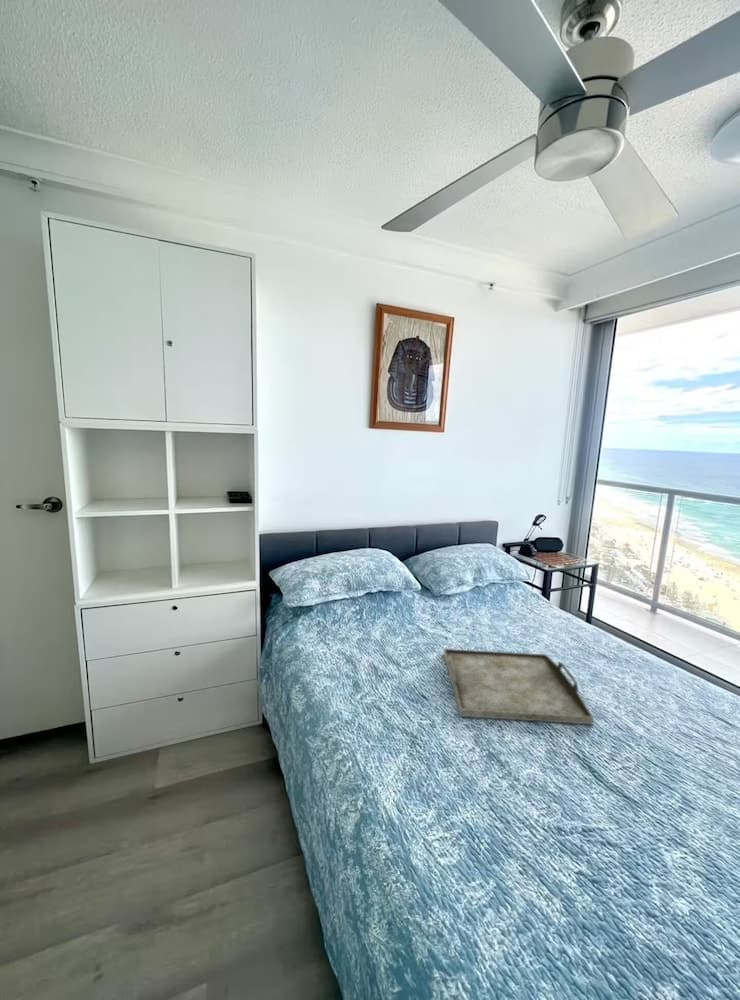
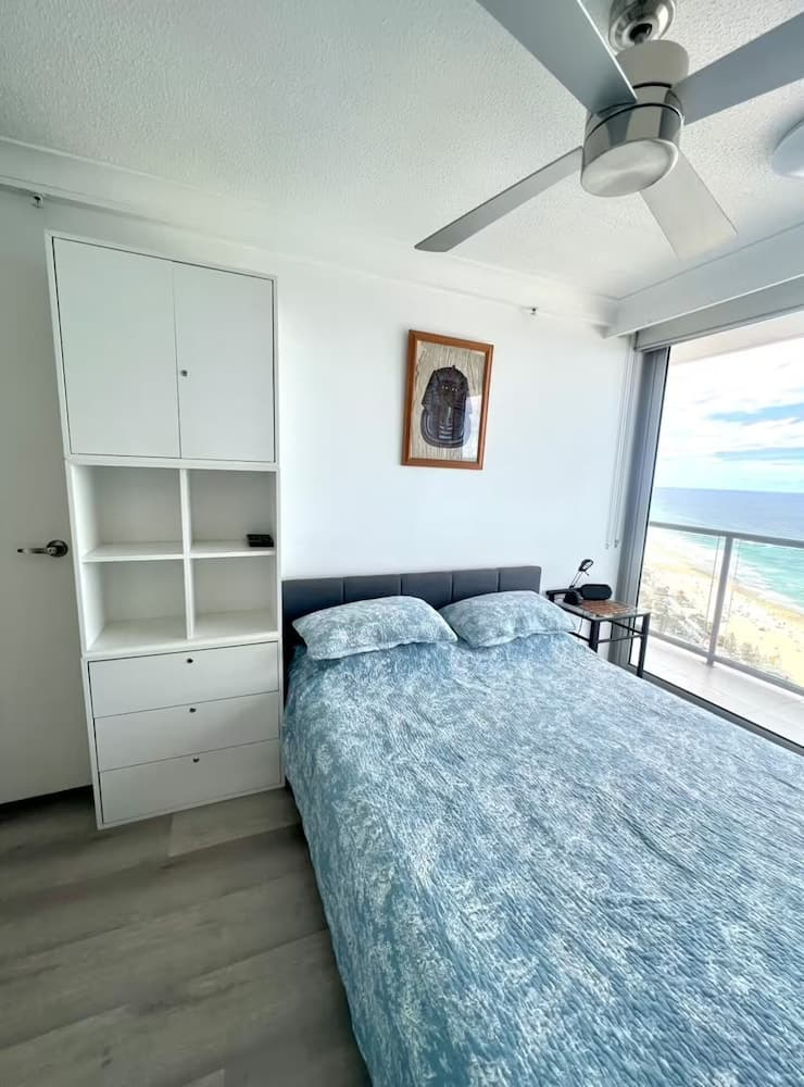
- serving tray [443,648,595,726]
